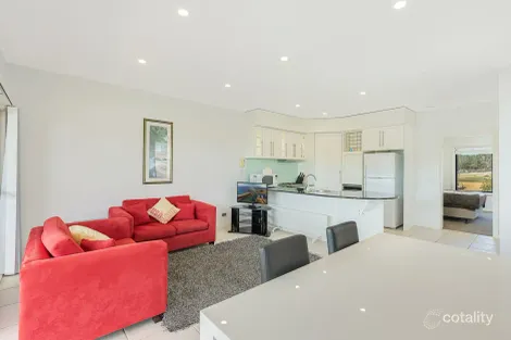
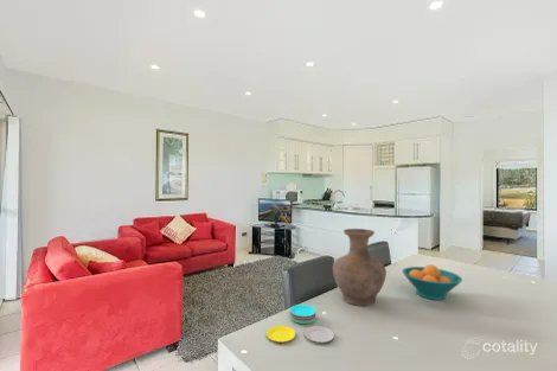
+ plate [265,303,335,344]
+ vase [332,228,388,307]
+ fruit bowl [401,263,463,301]
